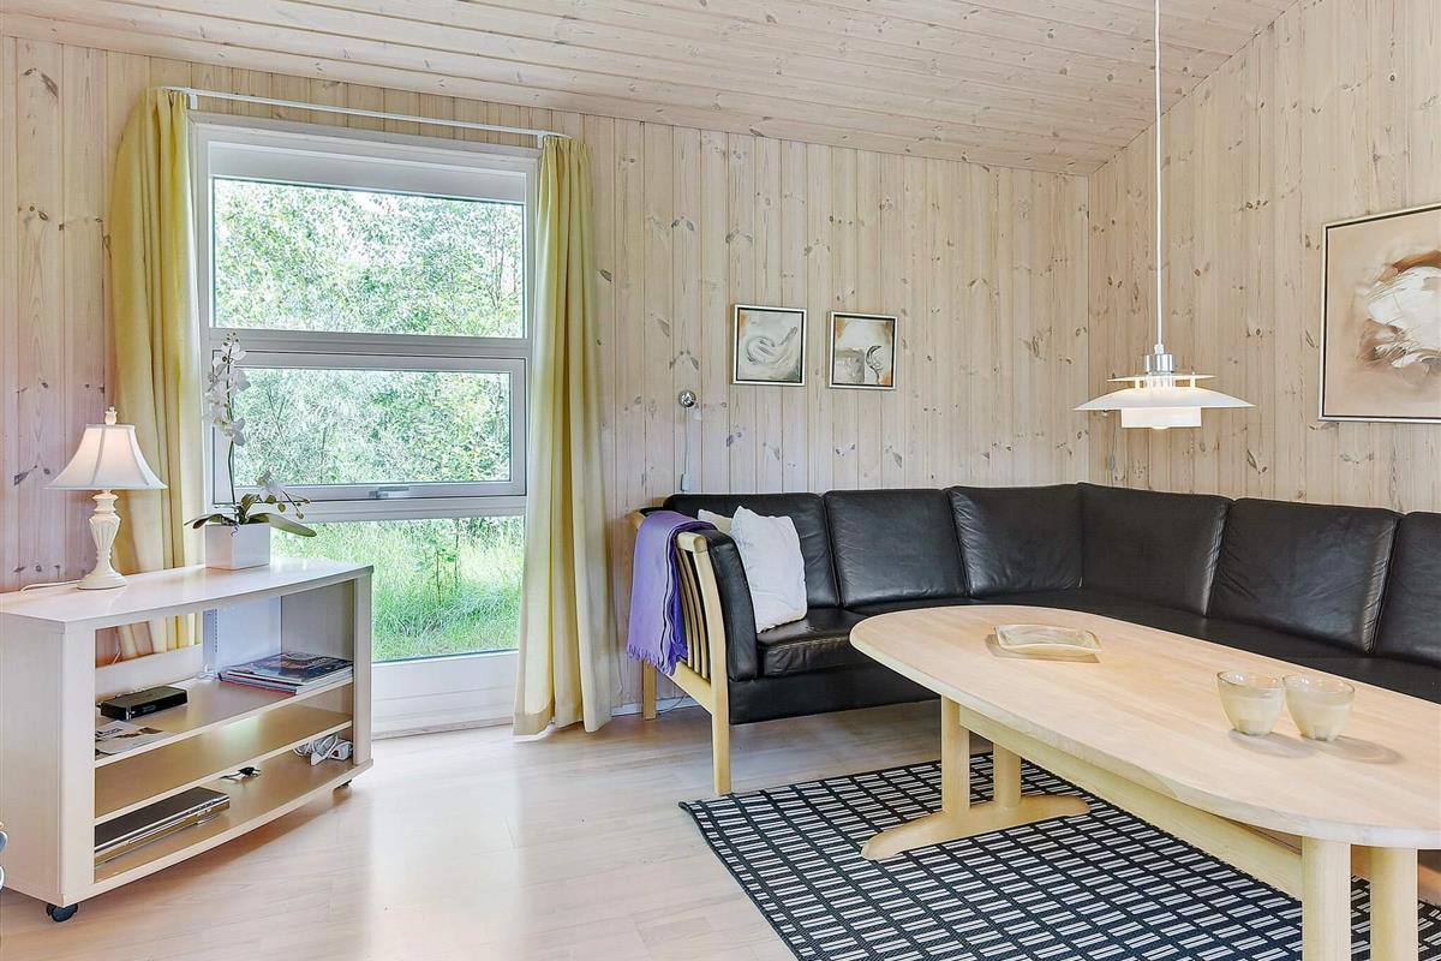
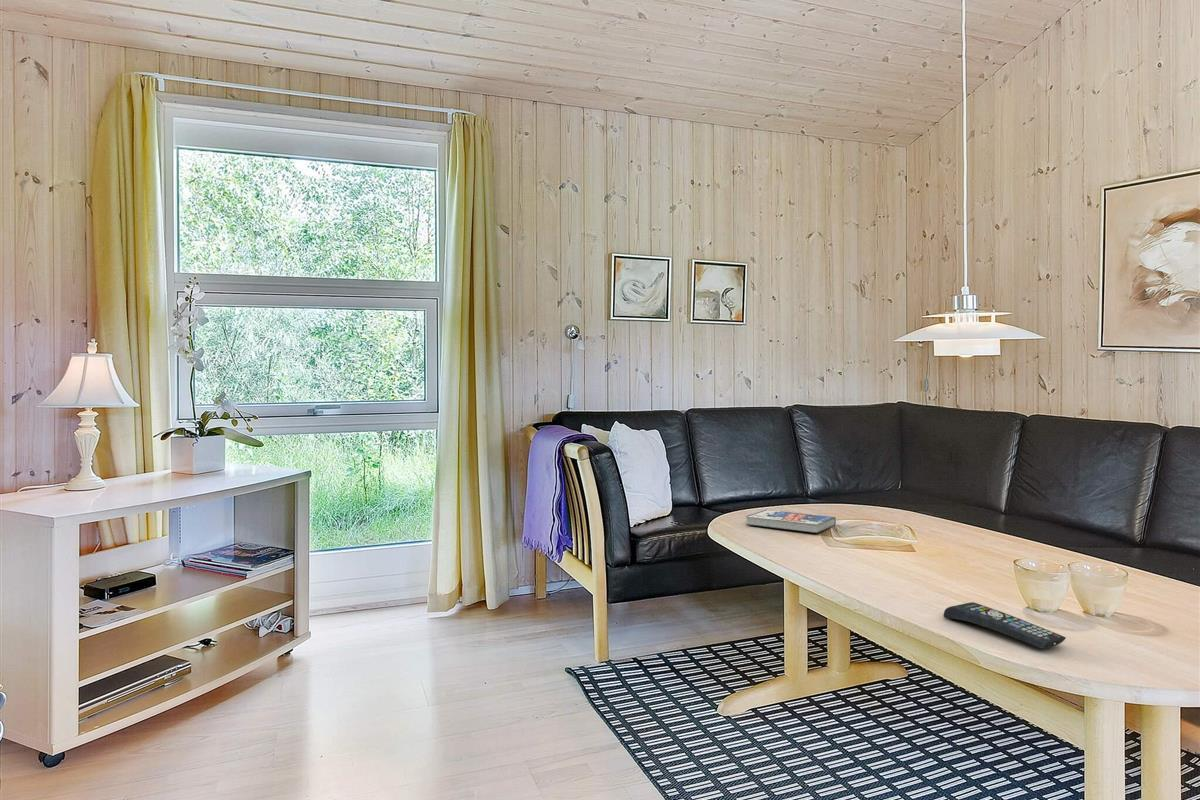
+ remote control [942,601,1067,650]
+ book [745,509,837,534]
